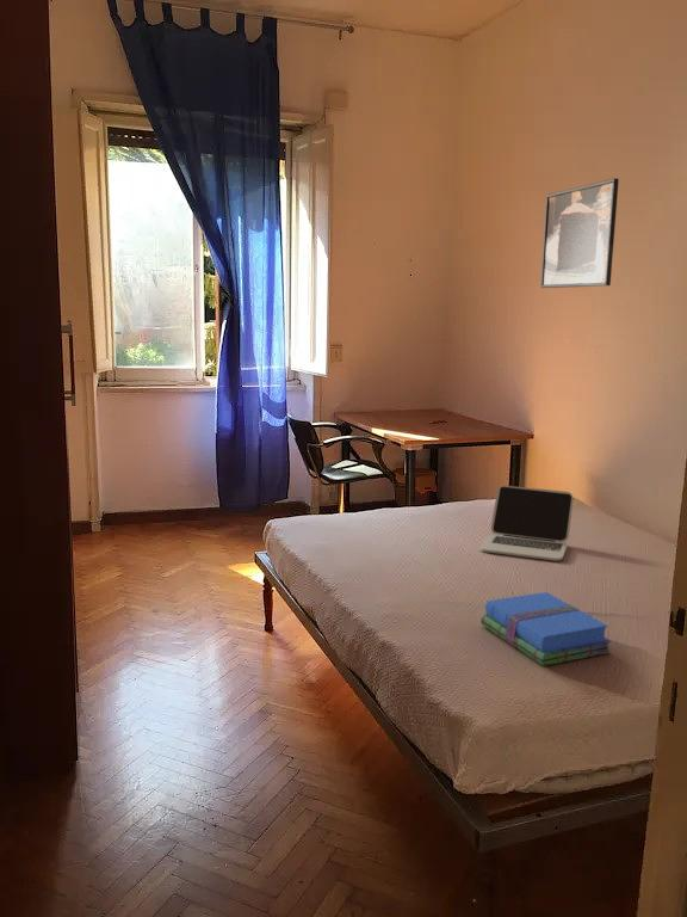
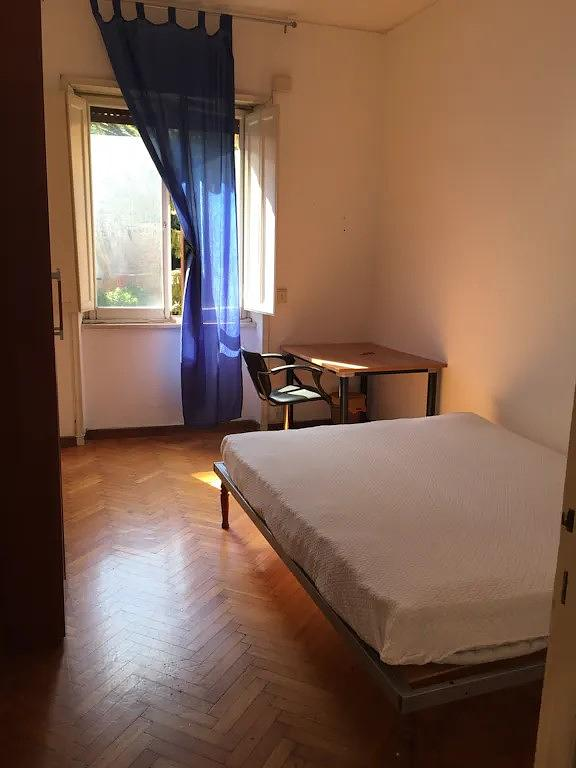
- laptop [479,485,575,561]
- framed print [539,177,620,289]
- books [479,591,613,667]
